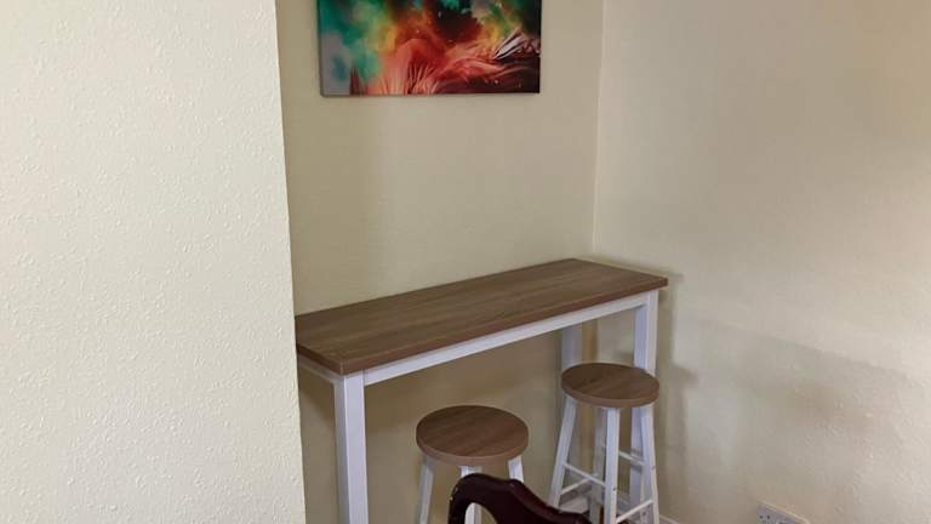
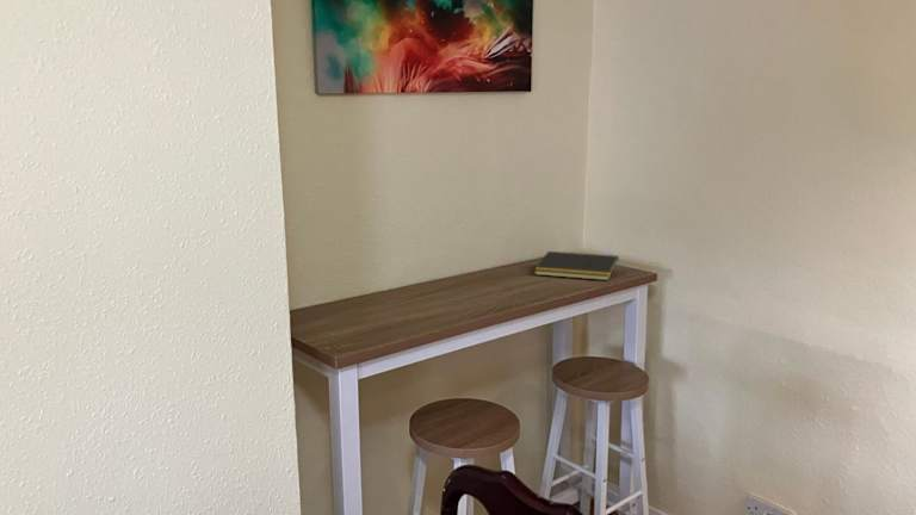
+ notepad [533,250,619,281]
